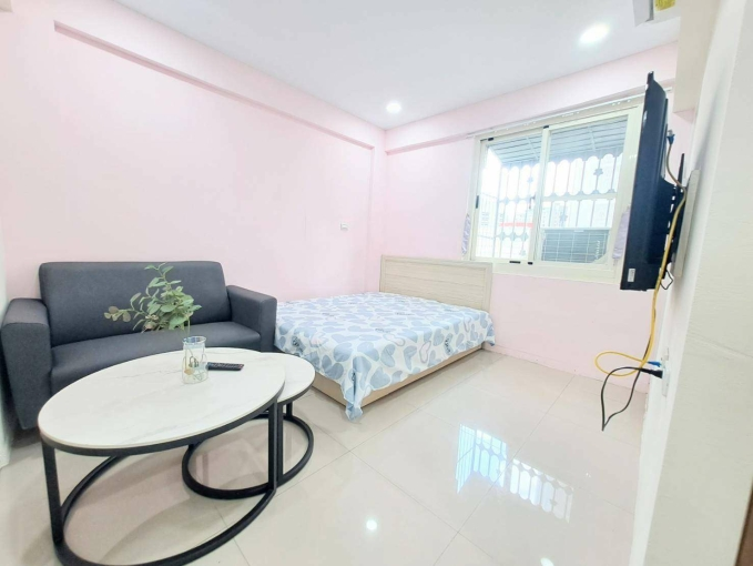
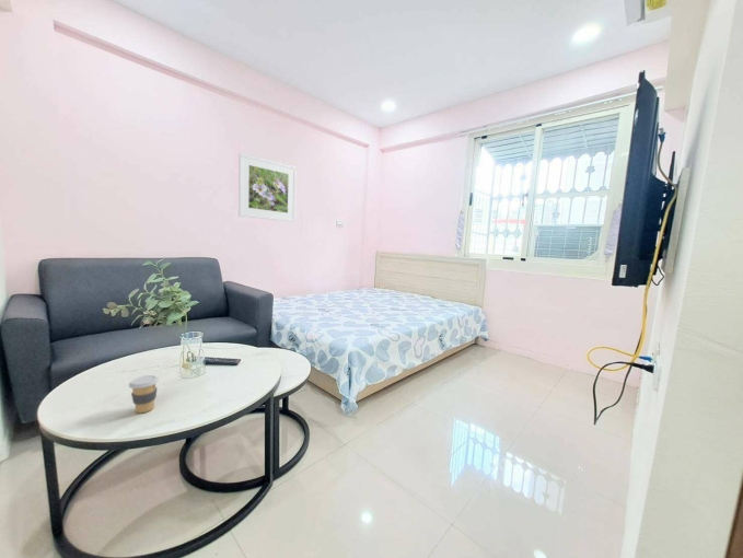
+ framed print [237,152,298,223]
+ coffee cup [128,374,160,414]
